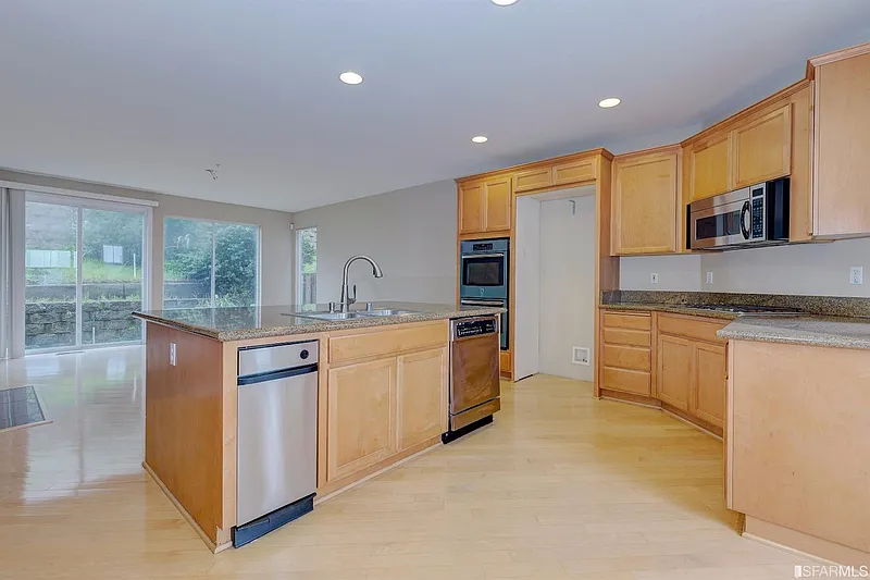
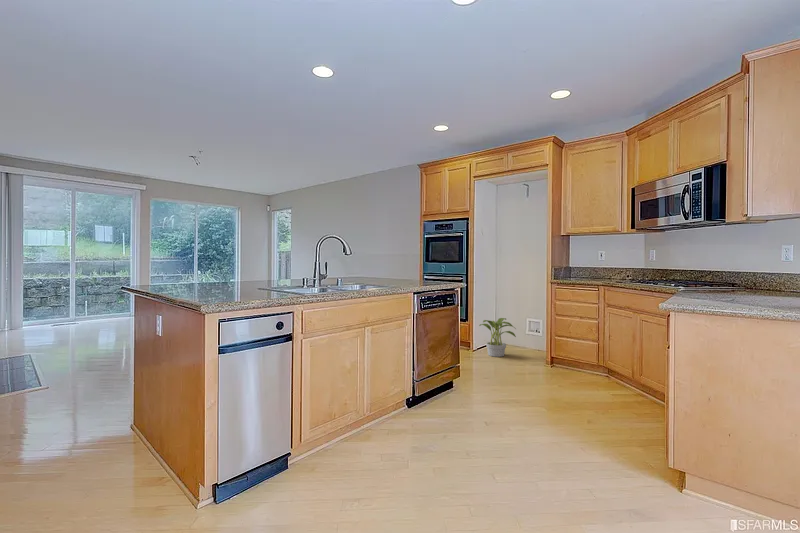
+ potted plant [478,317,517,358]
